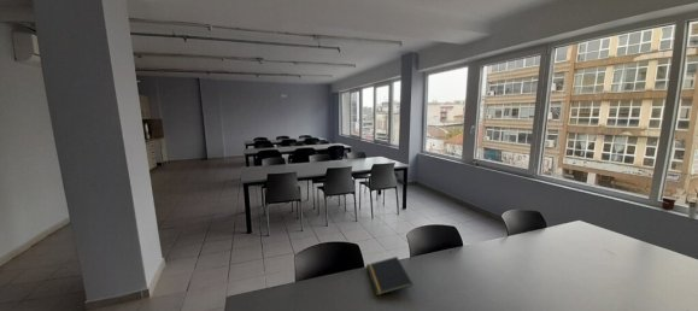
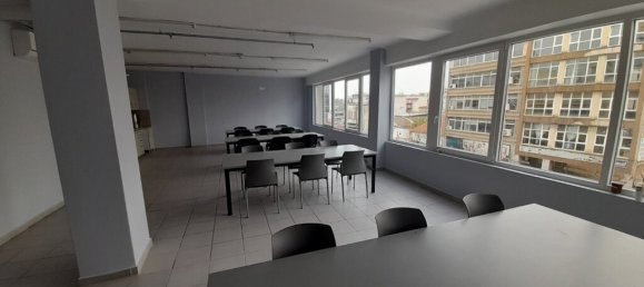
- notepad [365,256,413,297]
